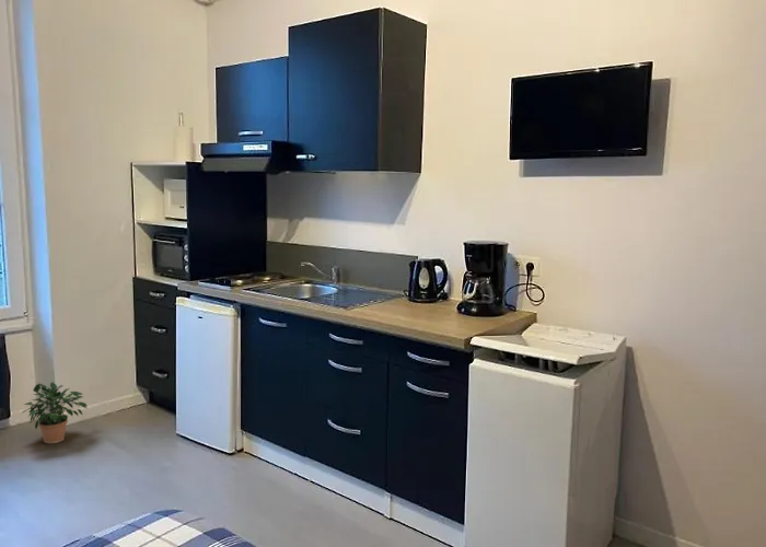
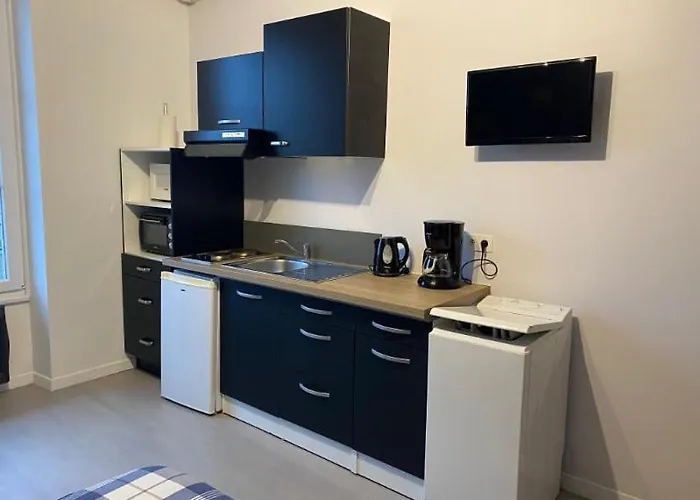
- potted plant [21,381,89,444]
